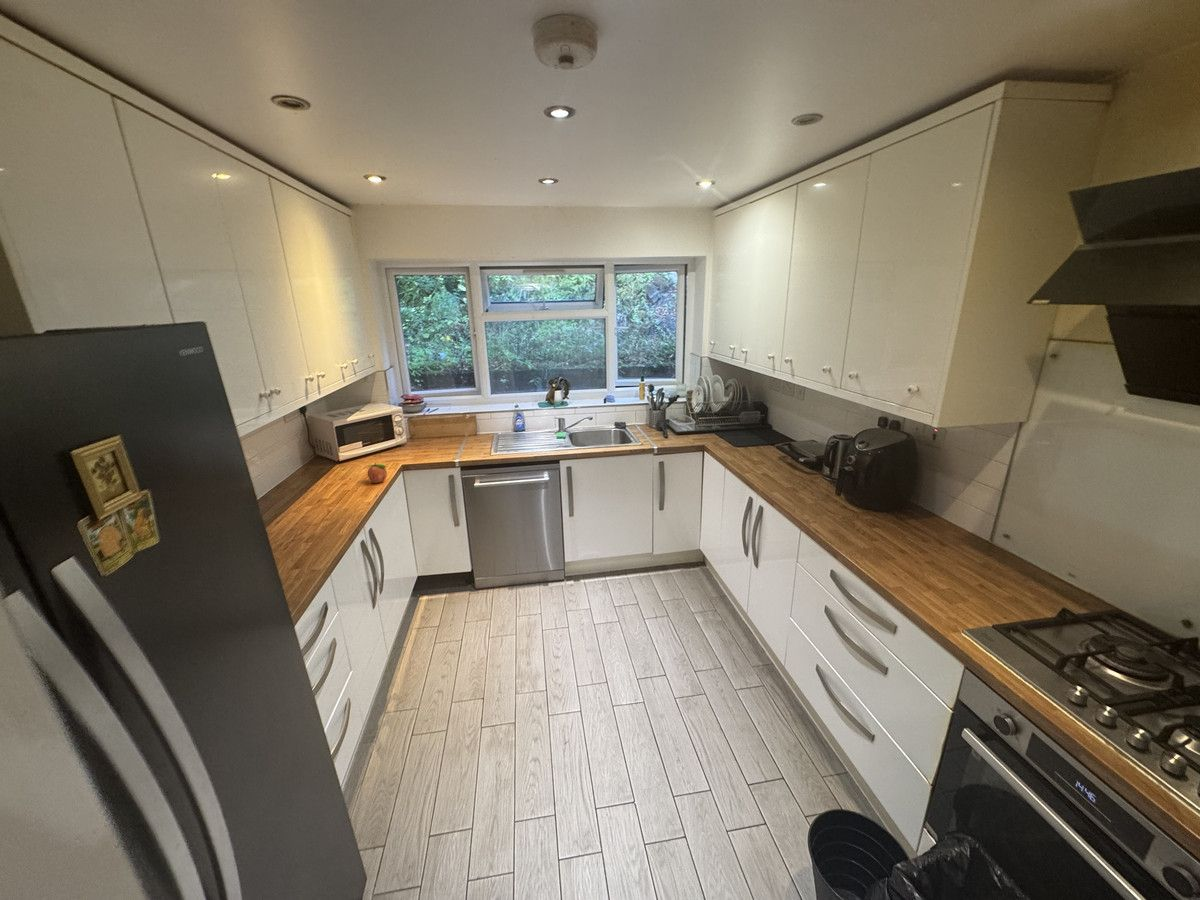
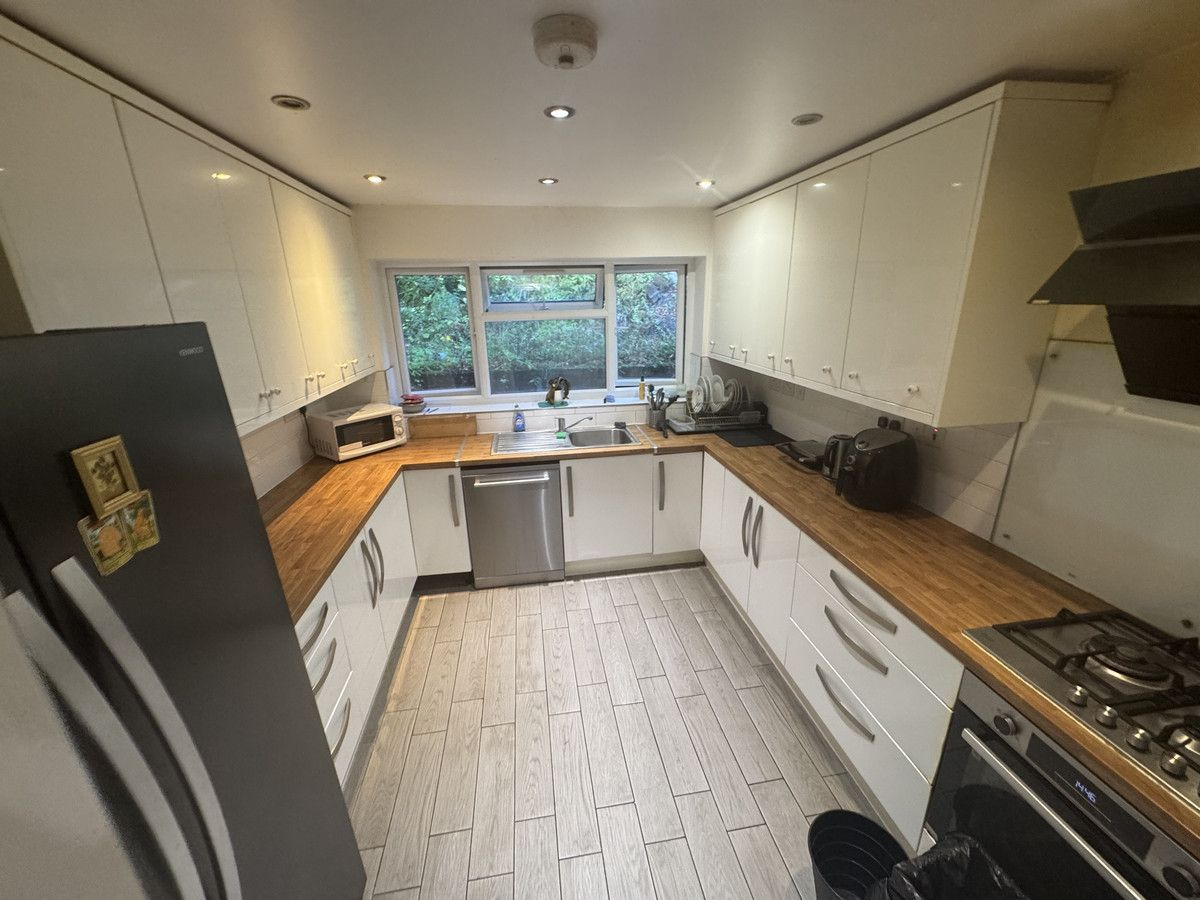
- fruit [367,462,388,484]
